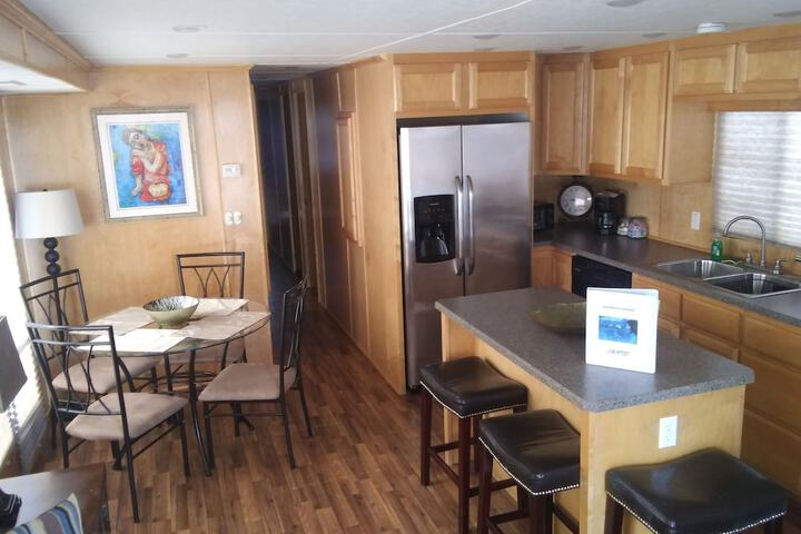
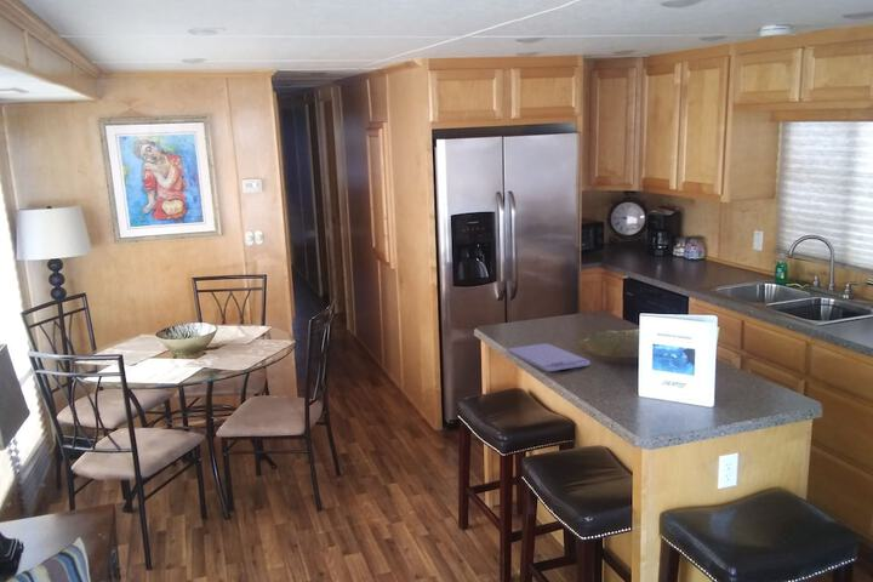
+ cutting board [507,342,590,372]
